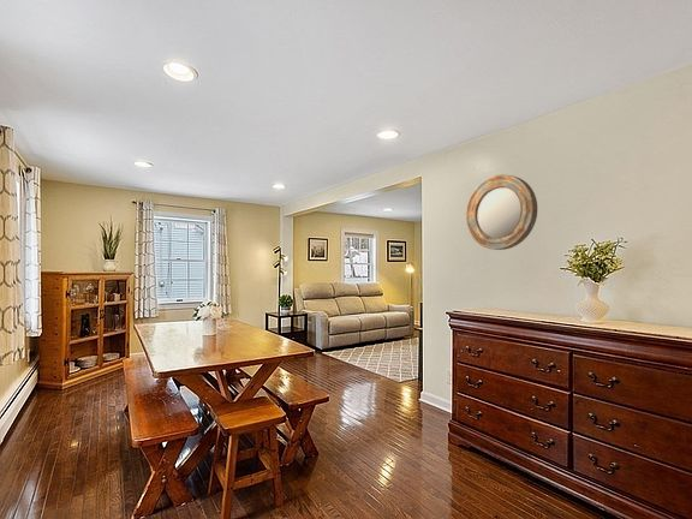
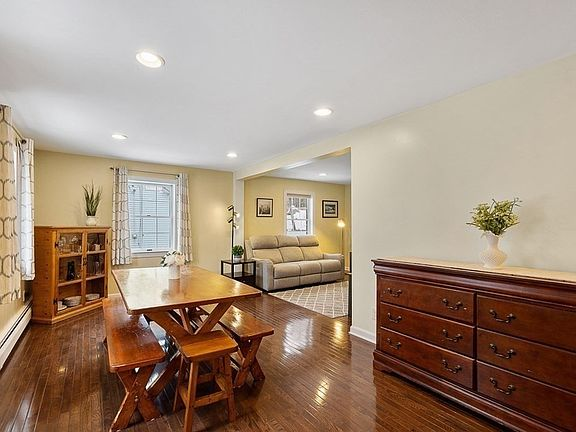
- home mirror [465,173,538,251]
